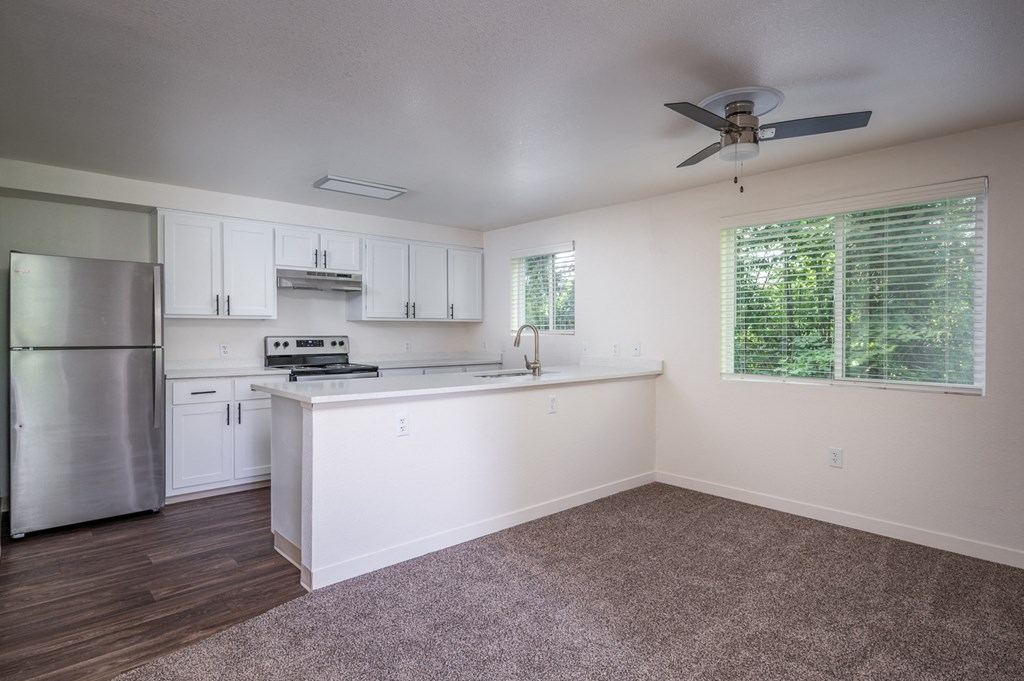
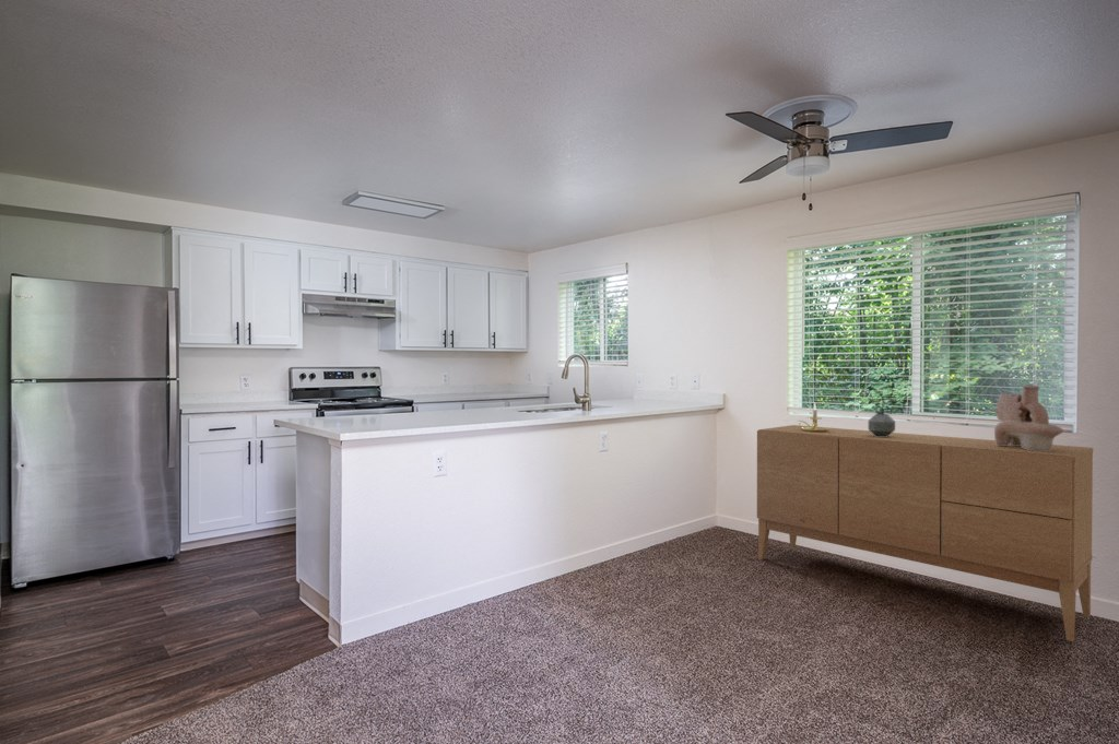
+ candle holder [799,402,831,433]
+ potted plant [867,381,908,437]
+ sideboard [756,424,1094,642]
+ decorative vase [993,383,1064,451]
